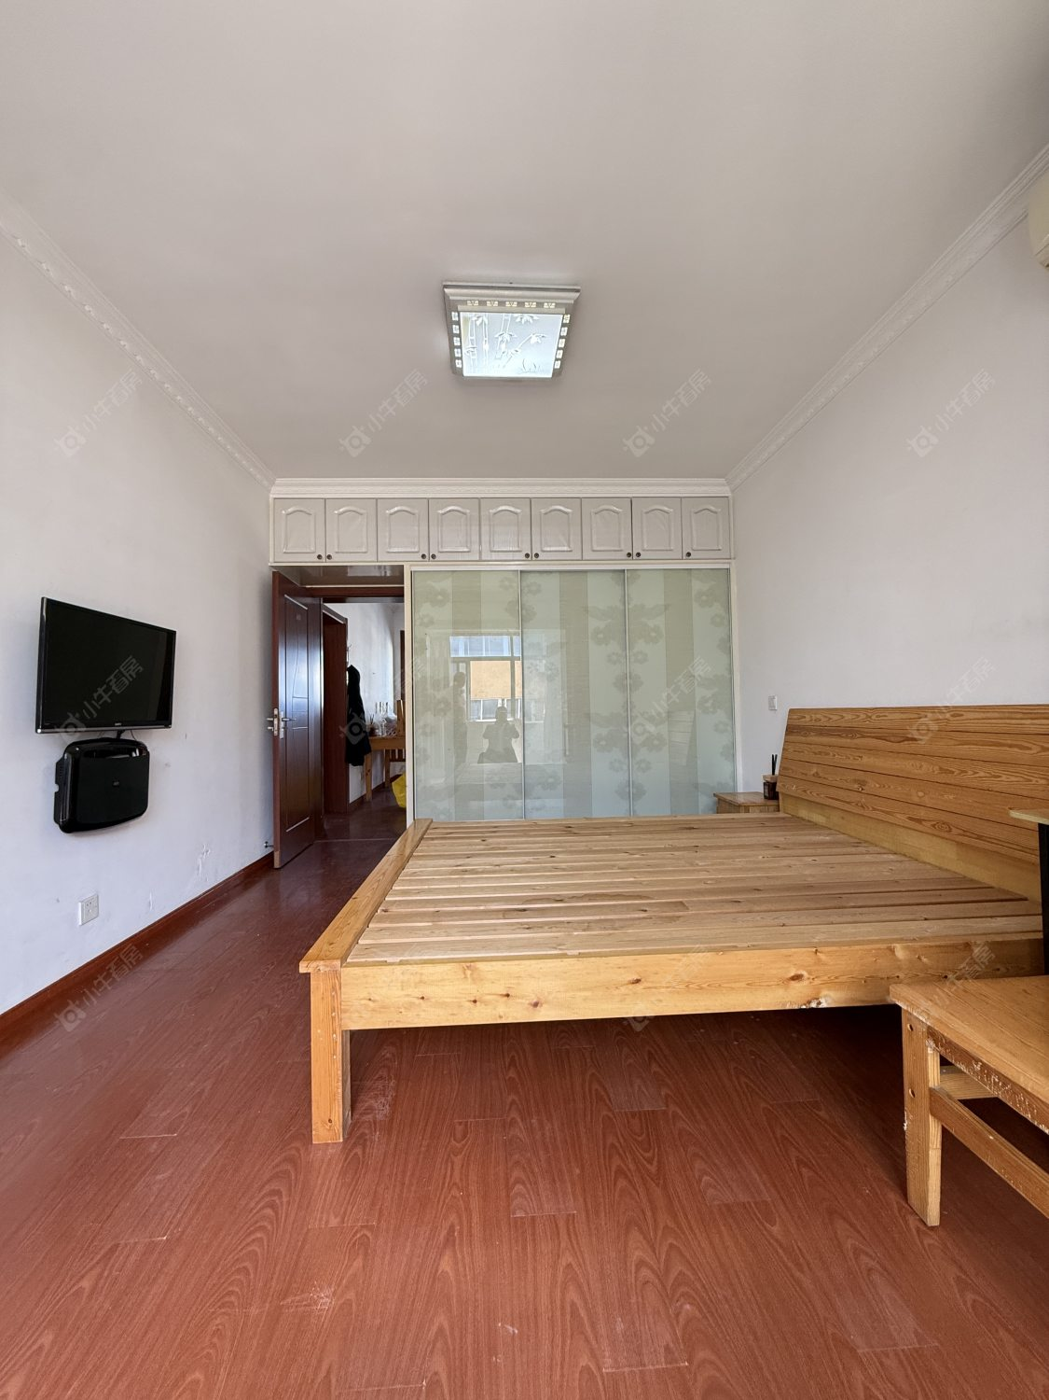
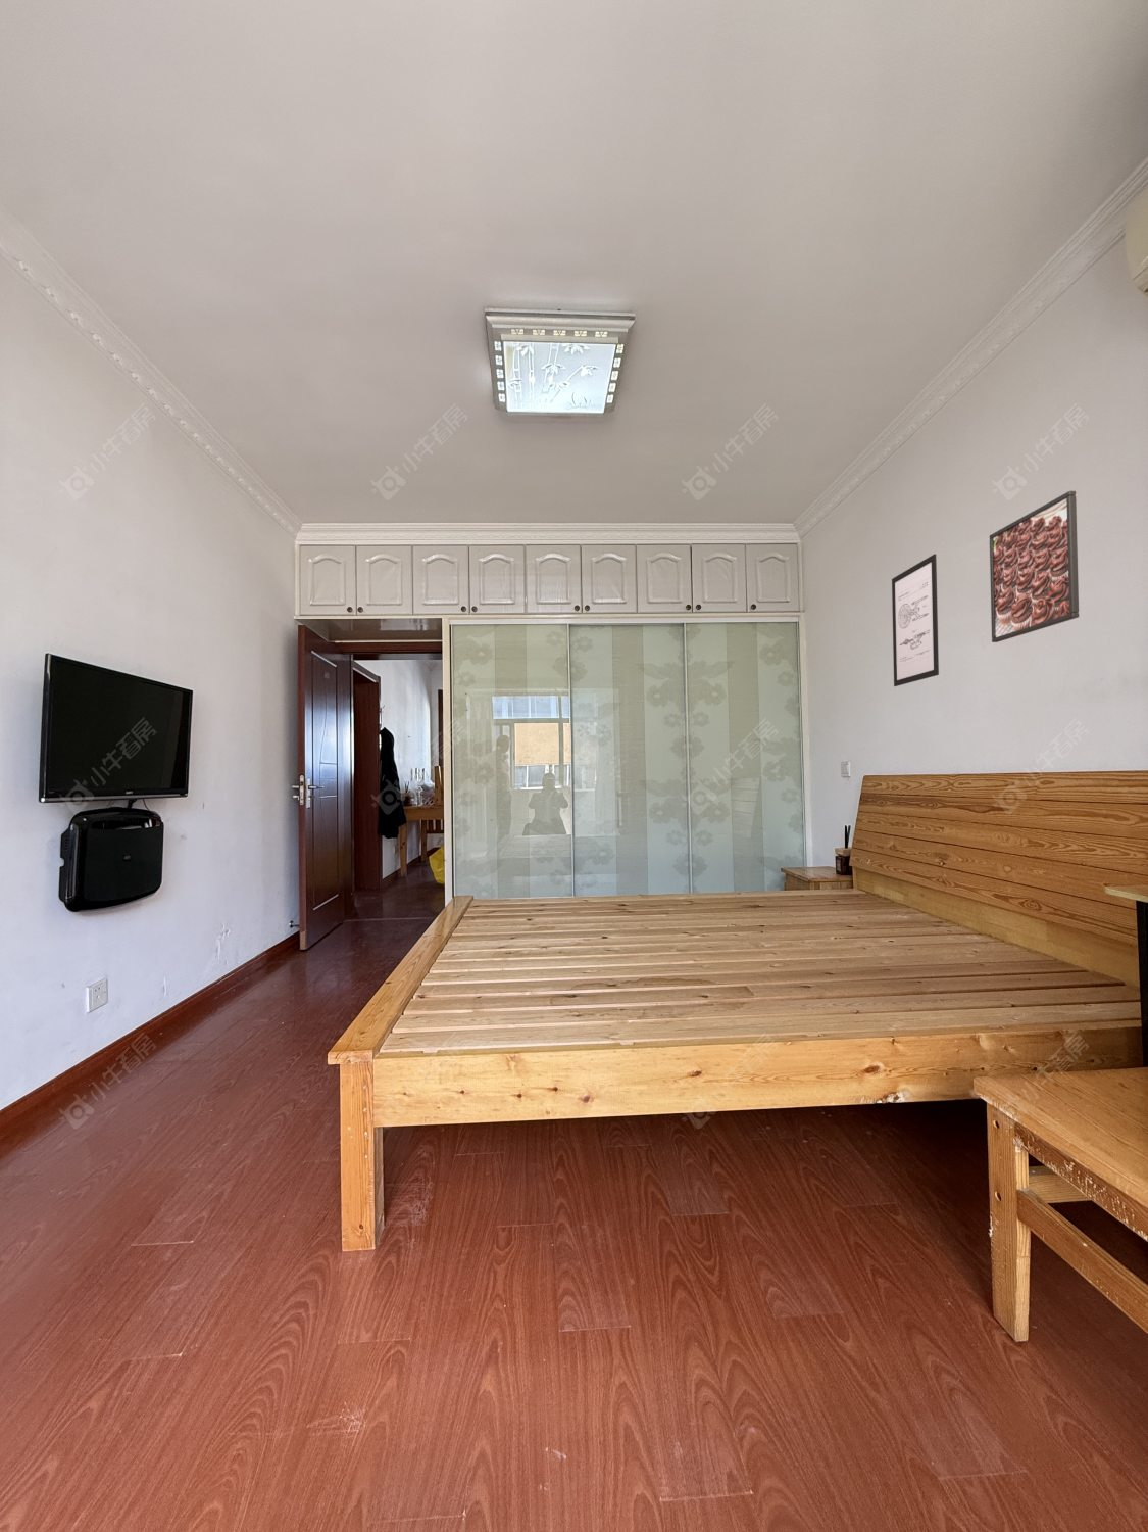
+ wall art [891,552,939,688]
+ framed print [989,490,1079,643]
